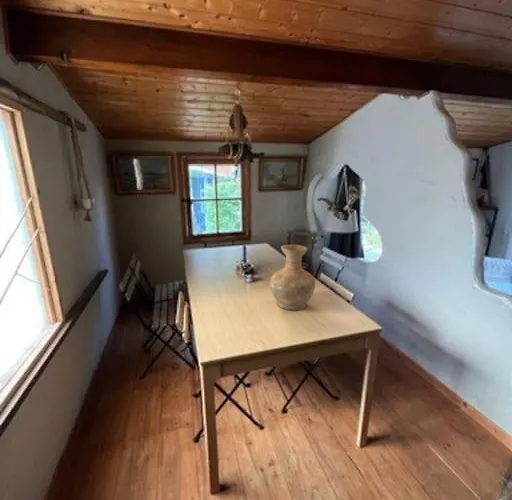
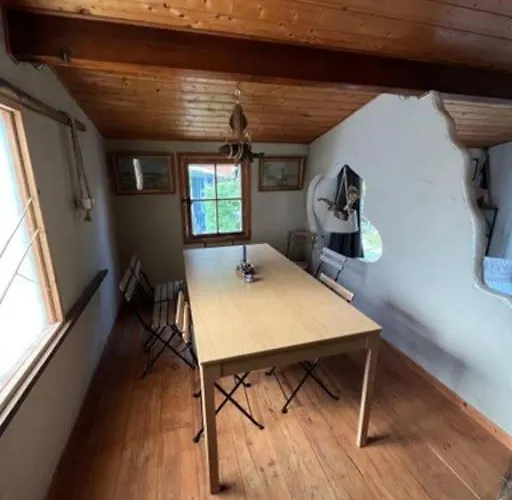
- vase [269,244,316,312]
